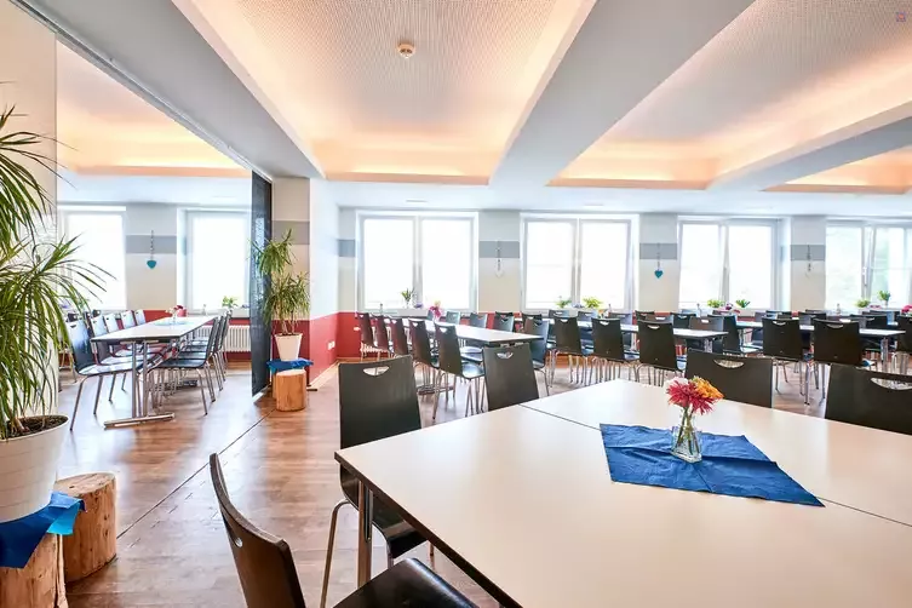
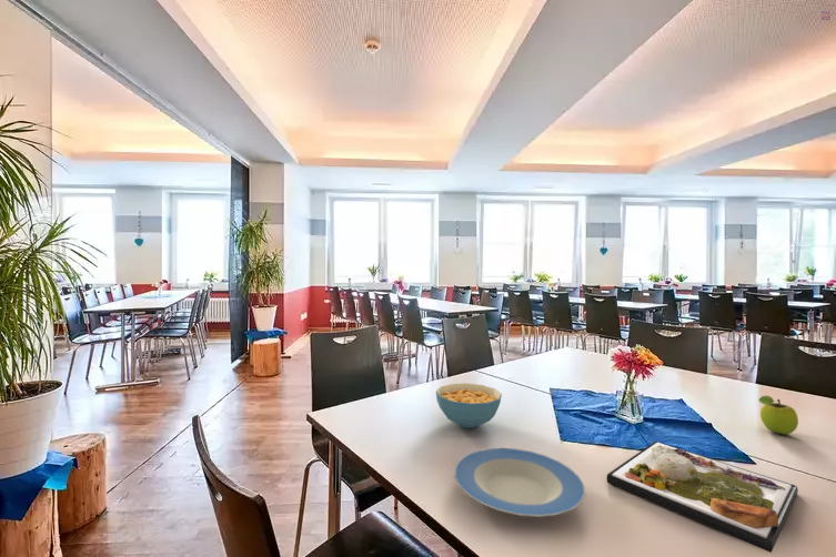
+ plate [453,447,586,518]
+ fruit [757,395,799,436]
+ cereal bowl [435,382,503,429]
+ dinner plate [605,440,799,554]
